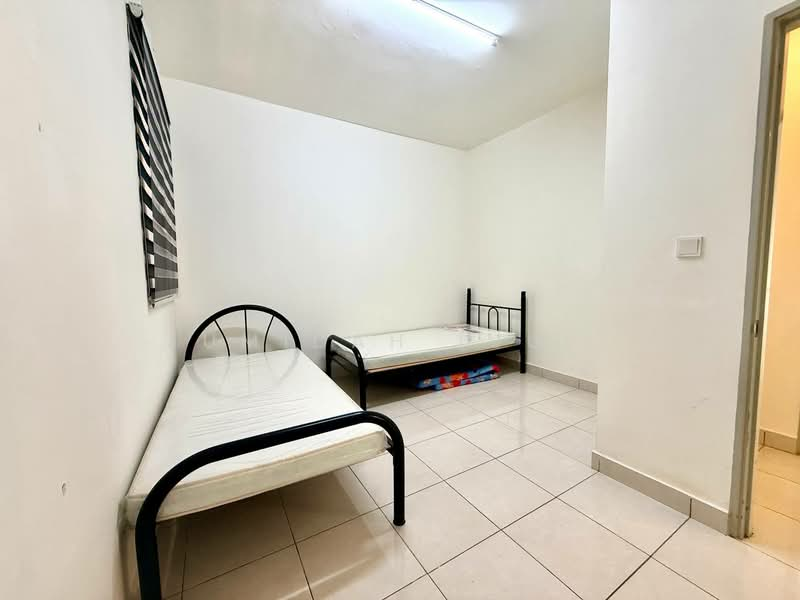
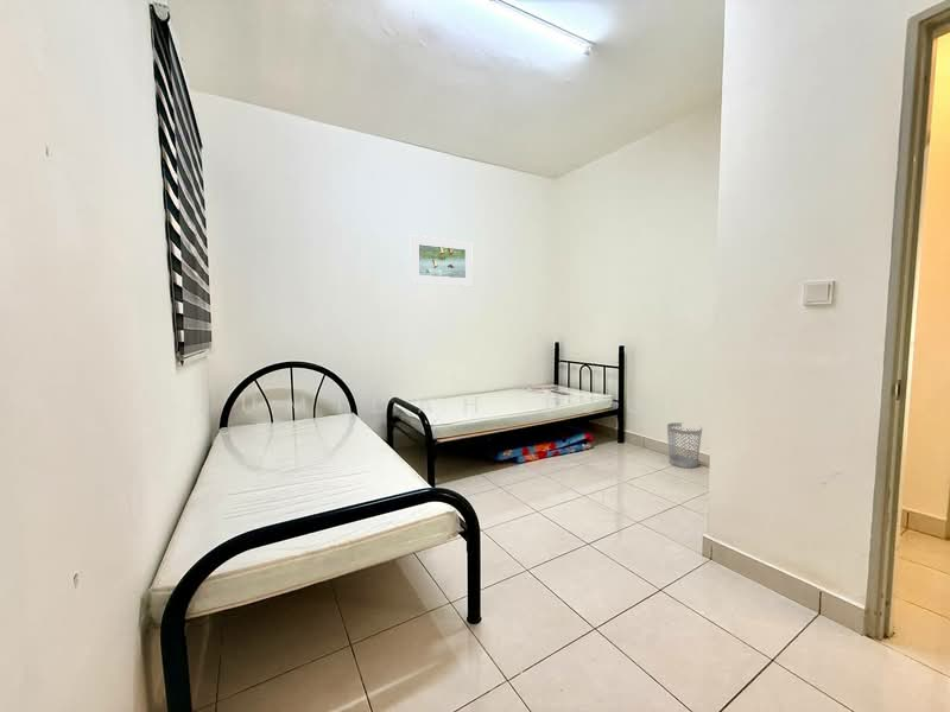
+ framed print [410,234,474,287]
+ wastebasket [666,421,703,469]
